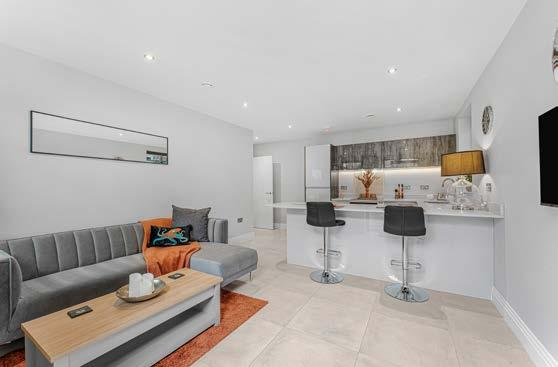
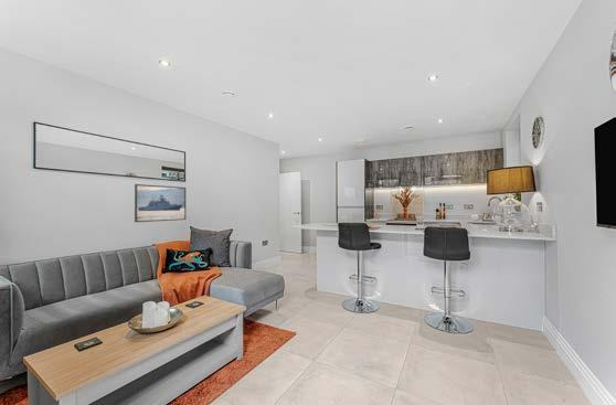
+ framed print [134,183,187,223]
